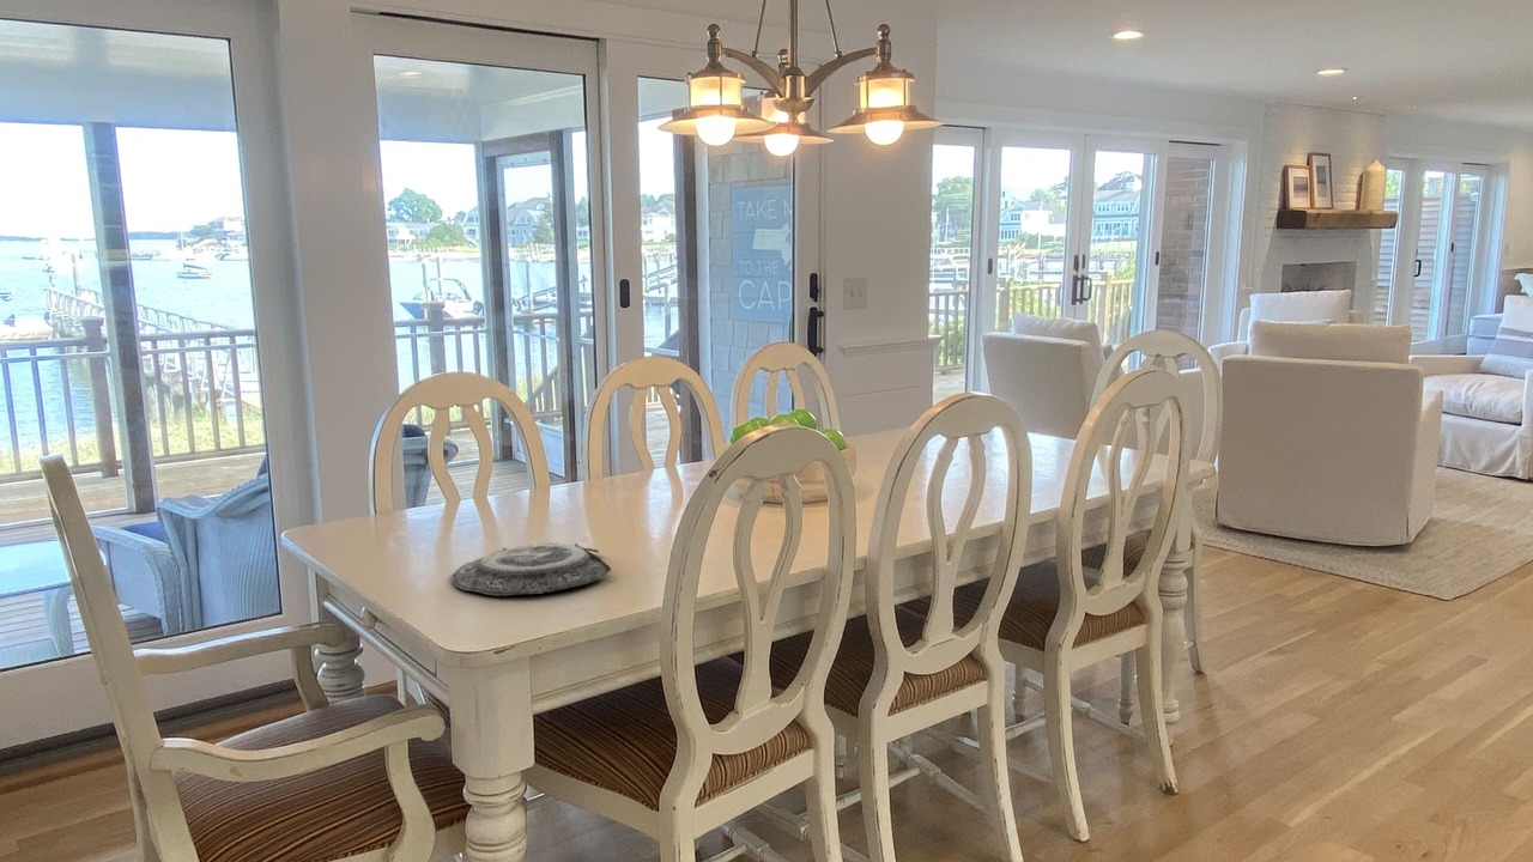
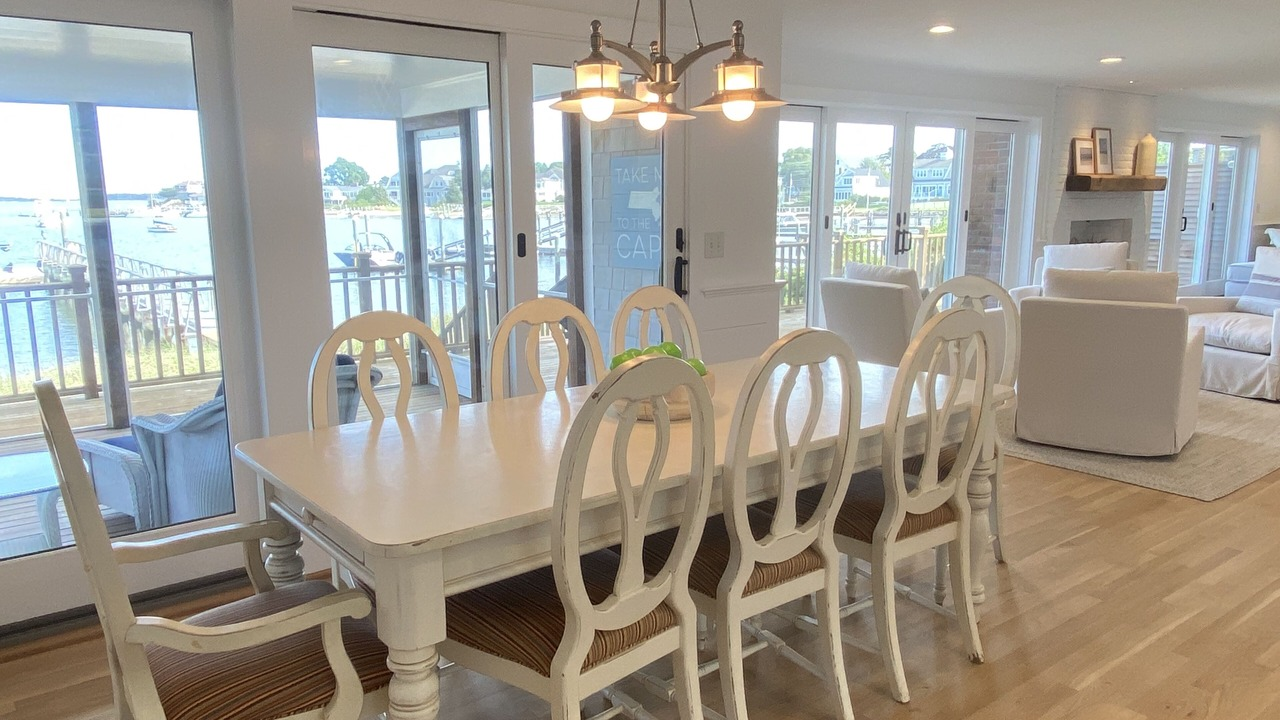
- plate [450,541,612,596]
